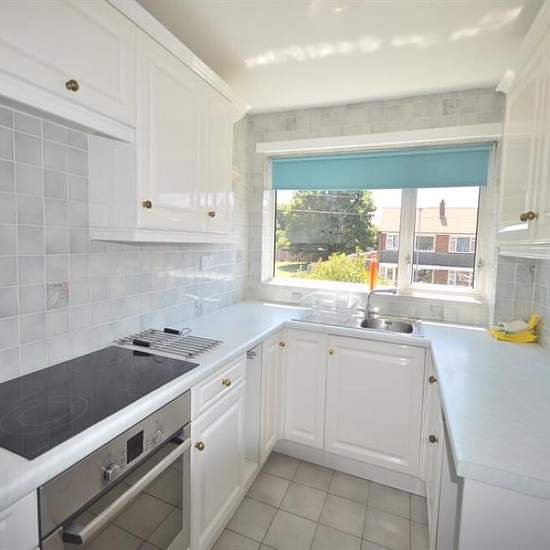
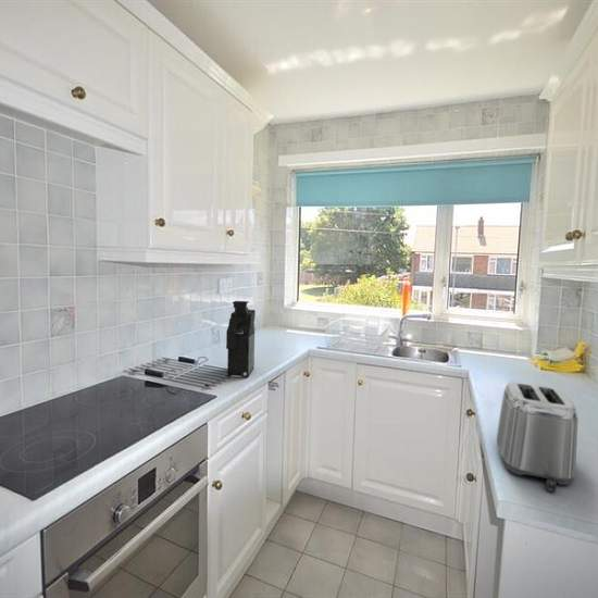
+ toaster [496,381,580,494]
+ coffee maker [225,300,257,378]
